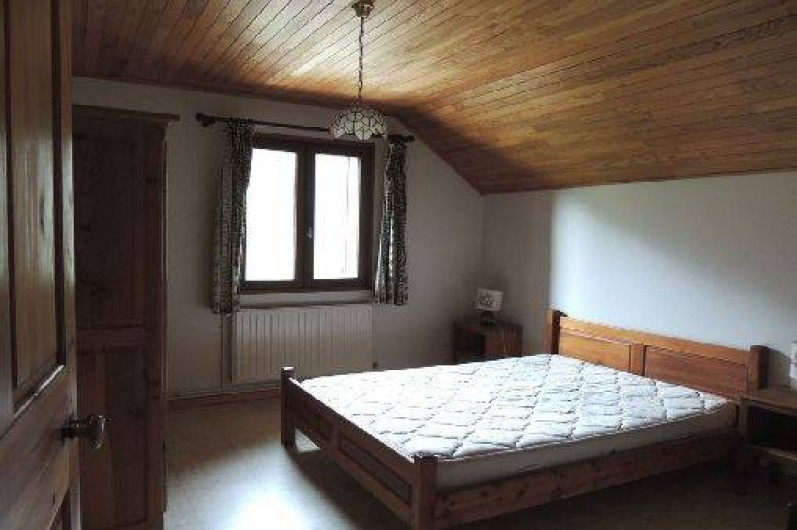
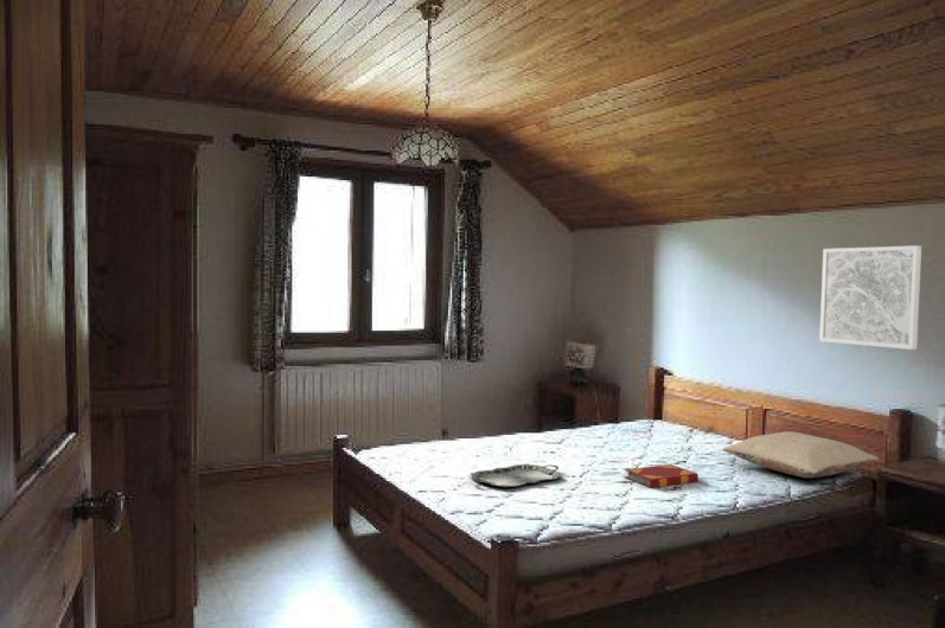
+ wall art [818,244,922,351]
+ serving tray [470,463,563,488]
+ hardback book [624,463,700,489]
+ pillow [722,430,880,479]
